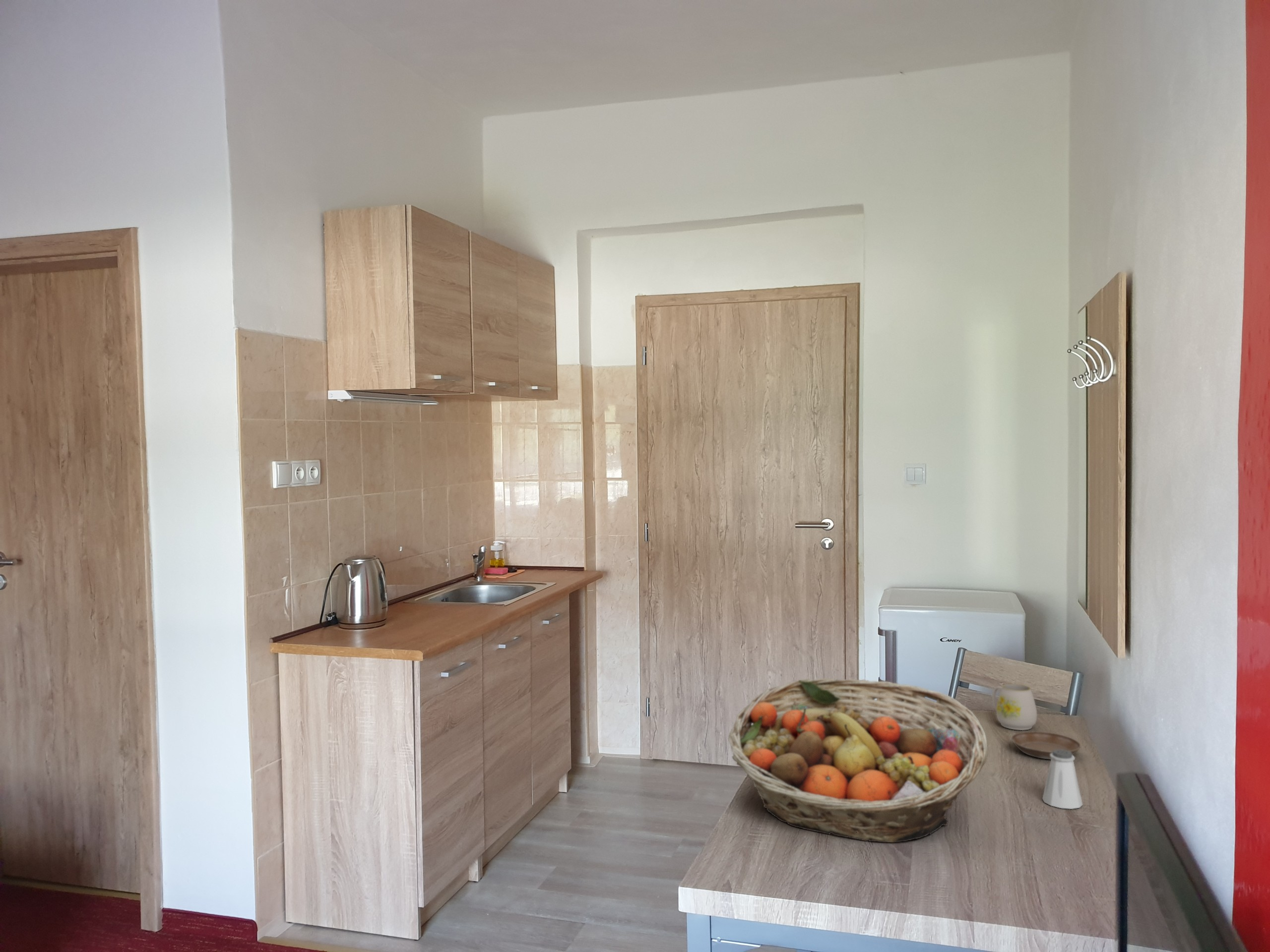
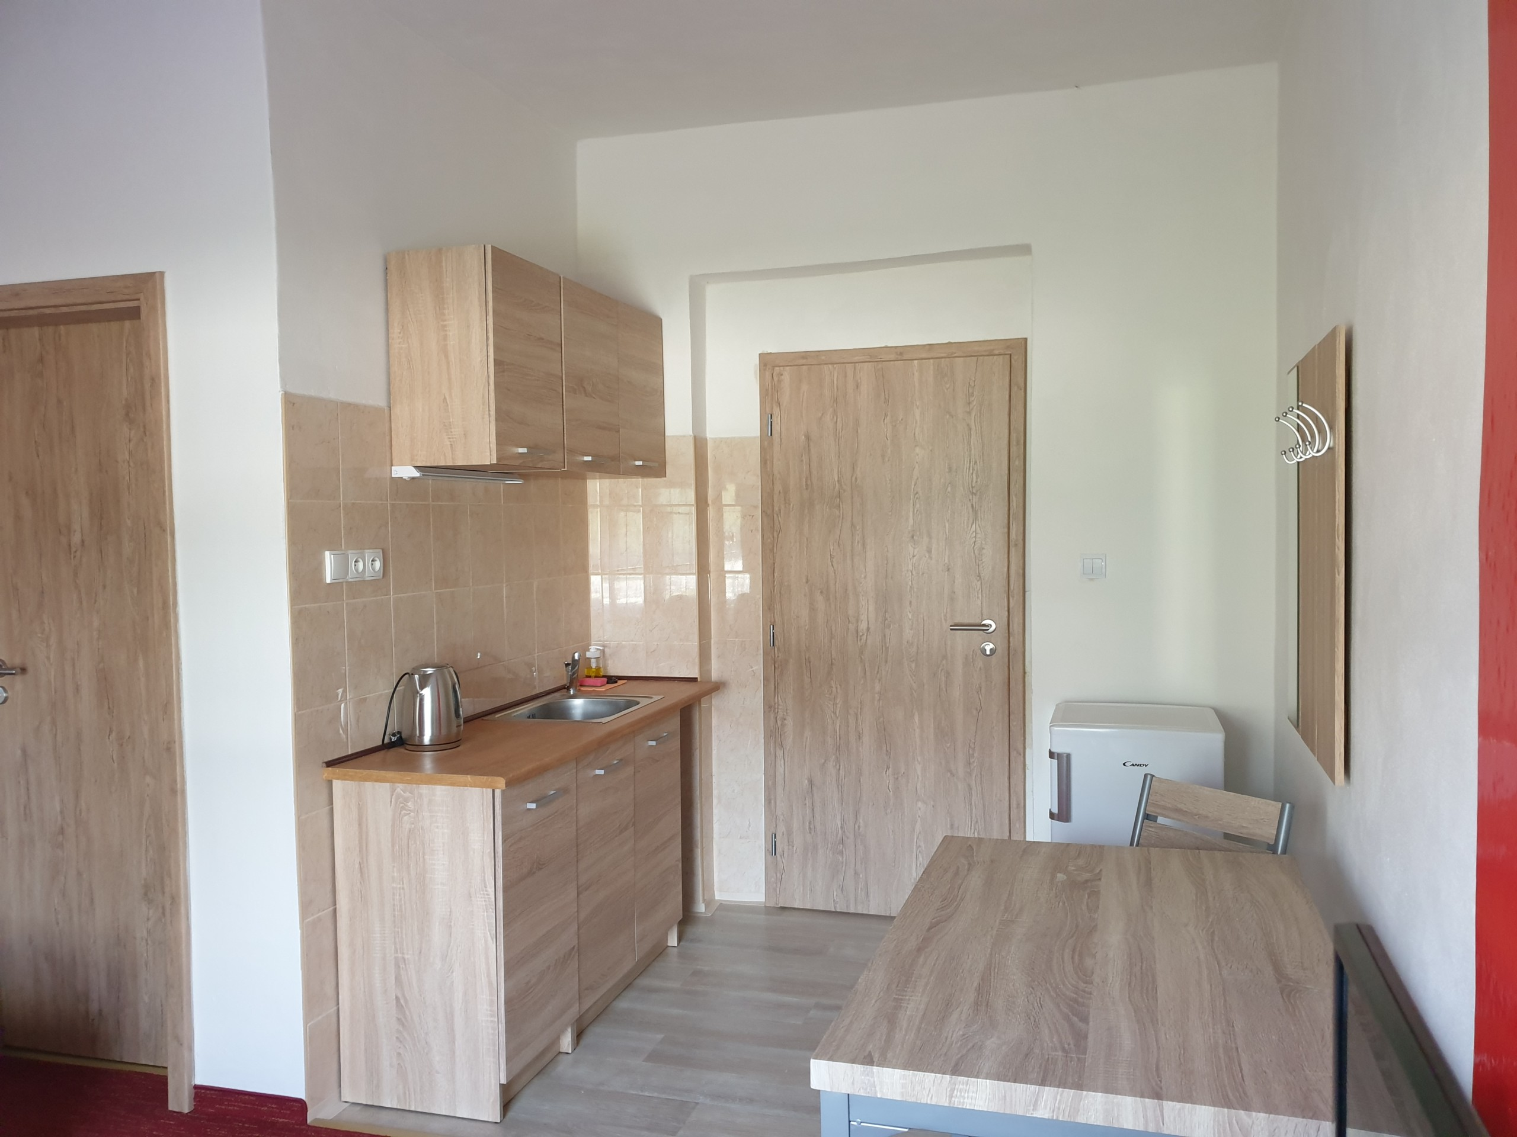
- saucer [1011,731,1081,760]
- fruit basket [728,678,988,843]
- saltshaker [1042,749,1083,810]
- mug [992,683,1038,731]
